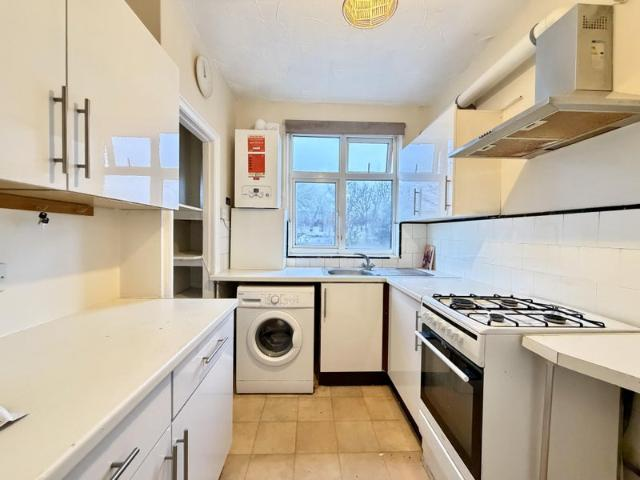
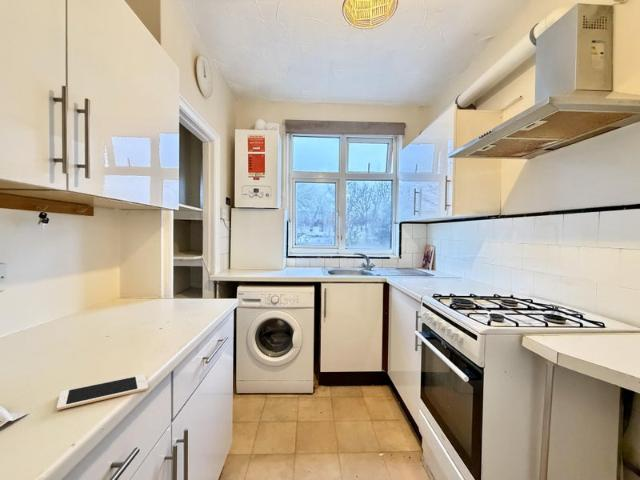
+ cell phone [56,374,149,411]
